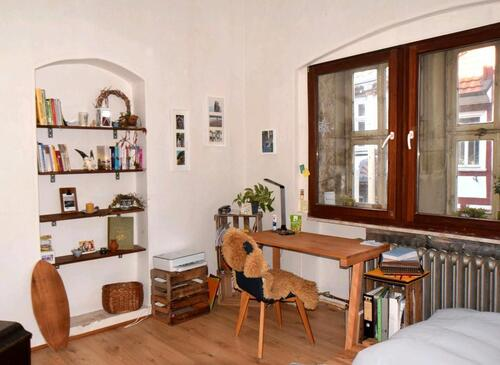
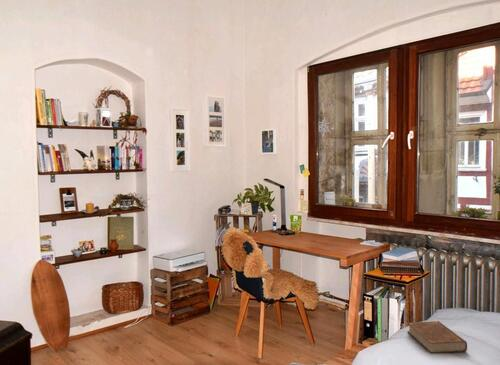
+ book [406,320,468,354]
